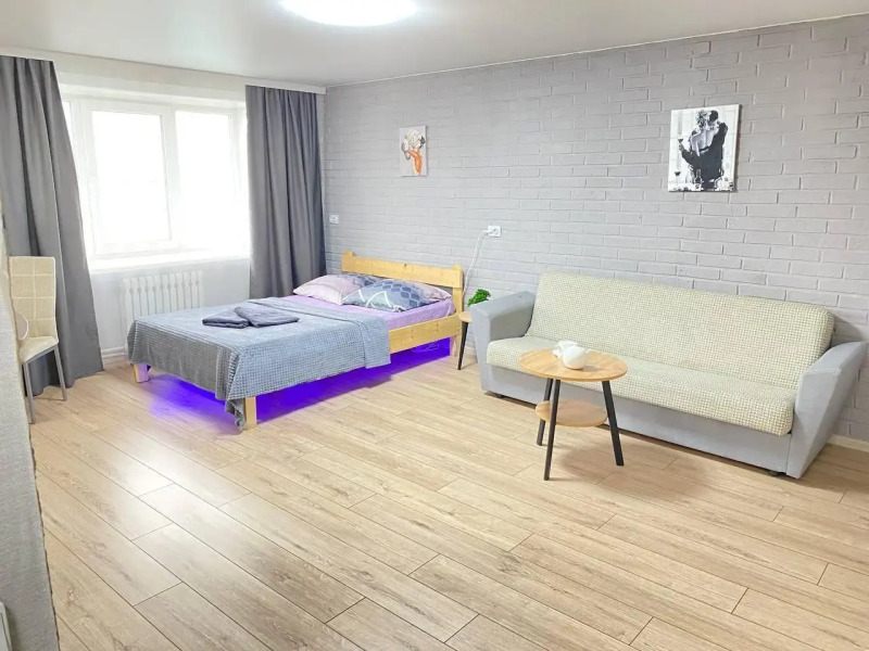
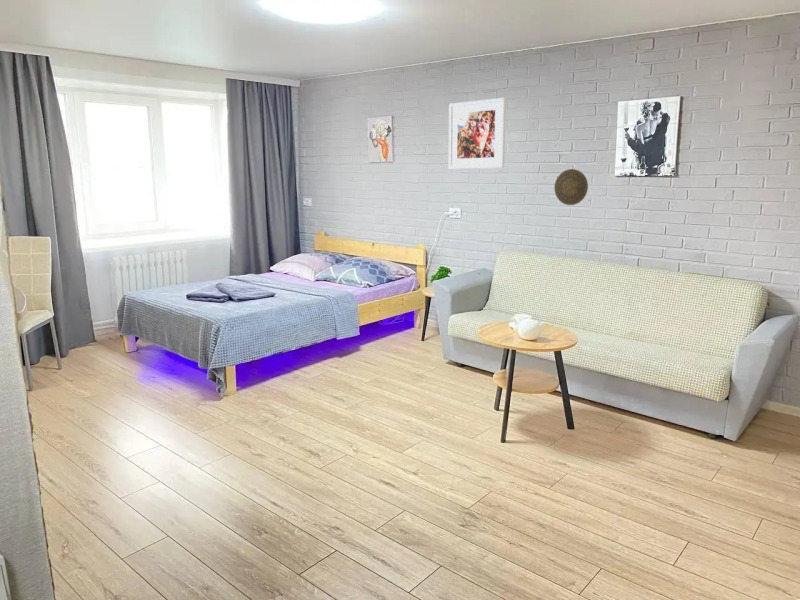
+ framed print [448,97,507,170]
+ decorative plate [554,168,589,206]
